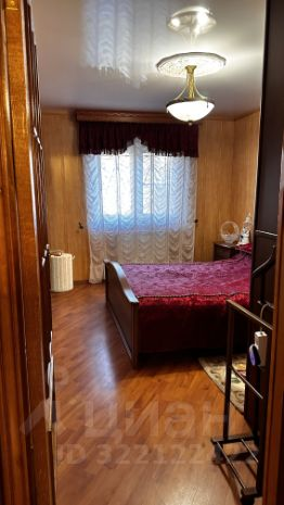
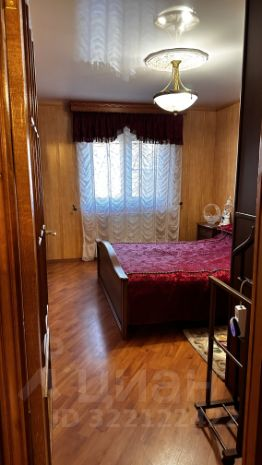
- laundry hamper [50,249,76,293]
